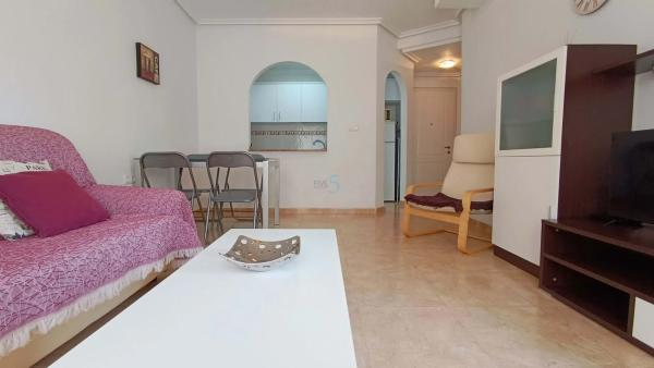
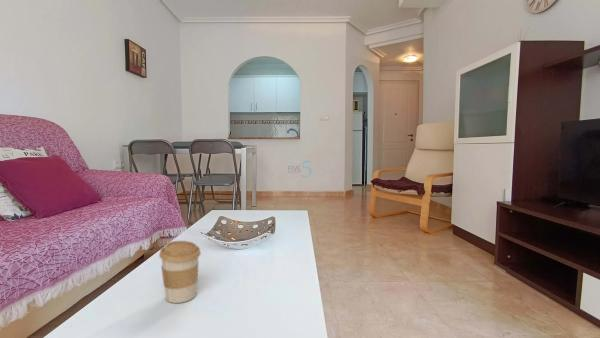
+ coffee cup [158,240,202,304]
